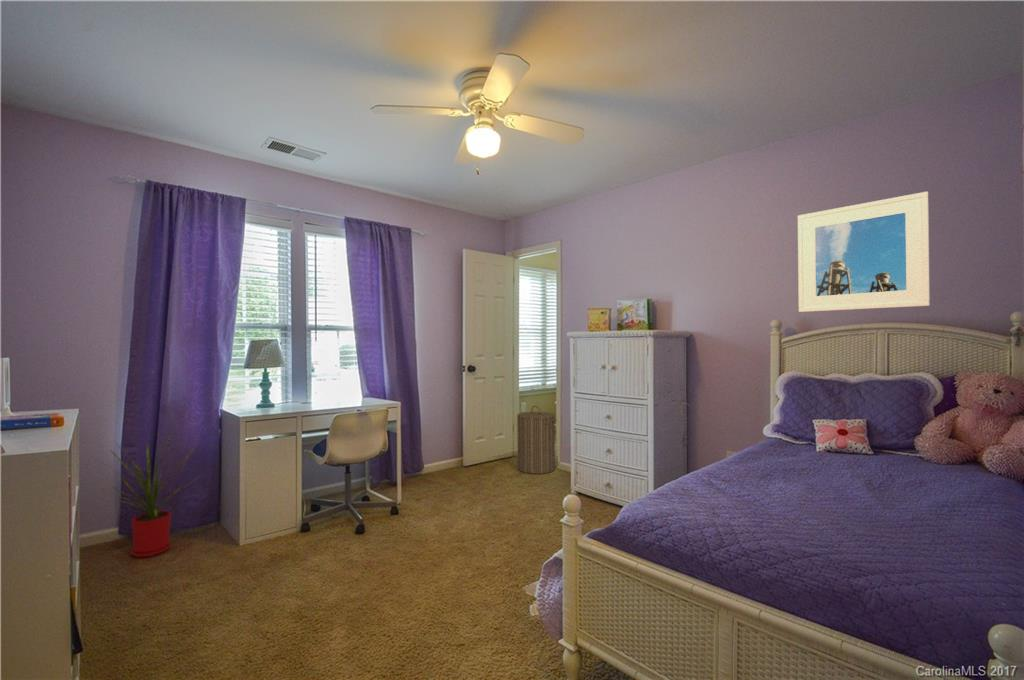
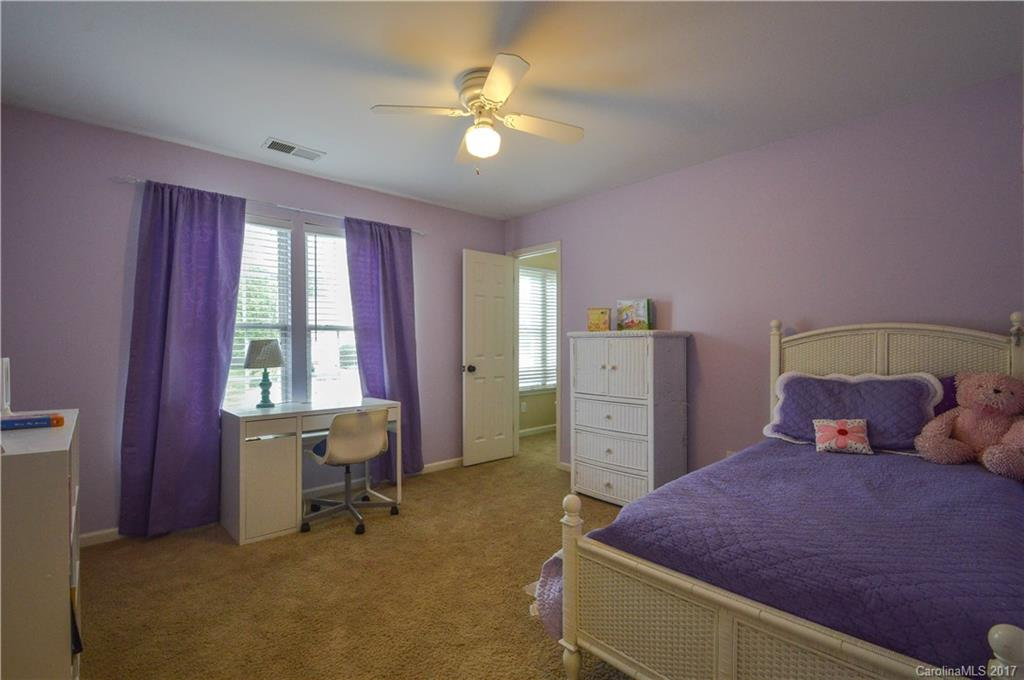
- house plant [94,432,204,558]
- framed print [797,191,931,313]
- laundry hamper [516,405,557,475]
